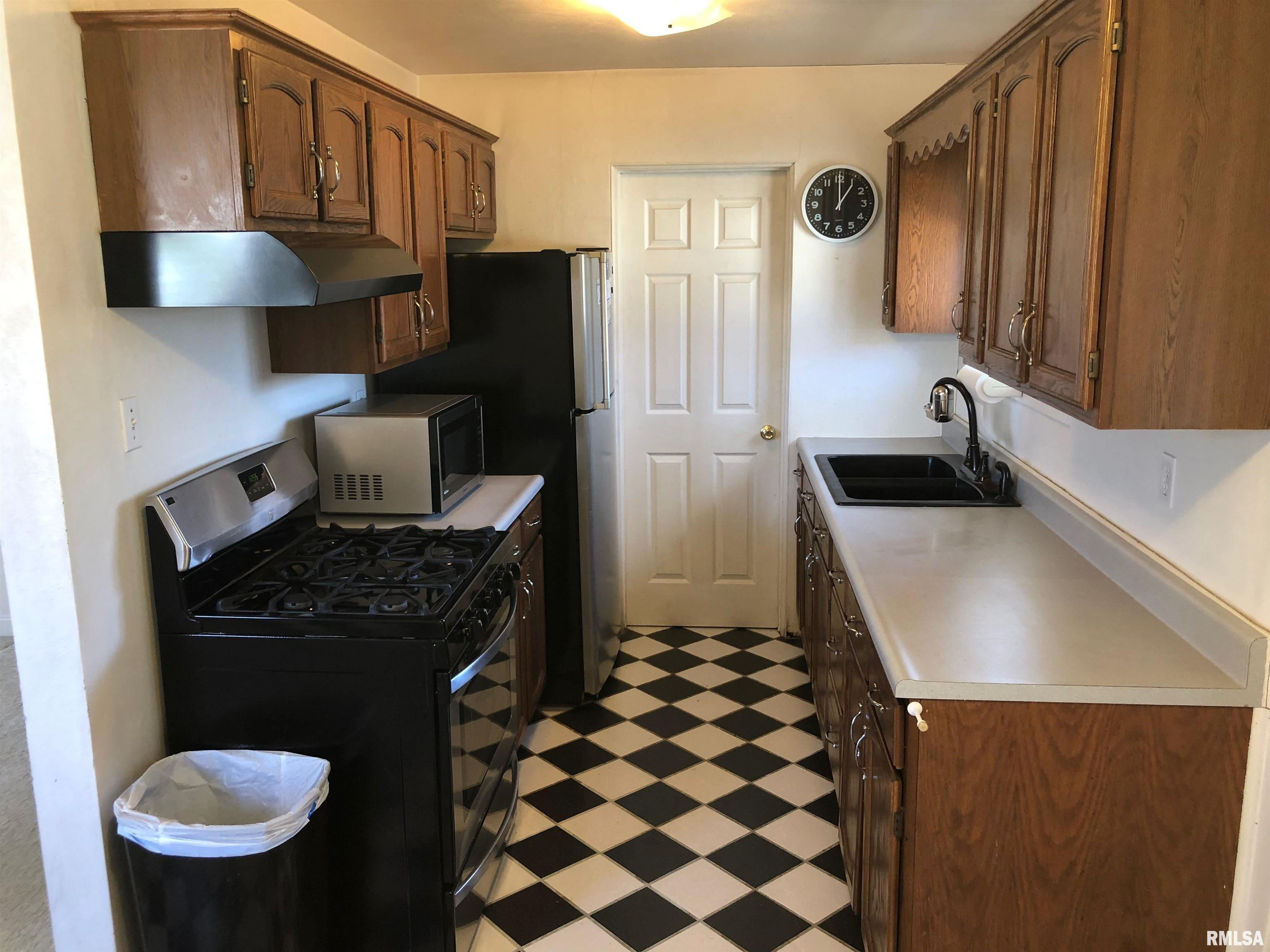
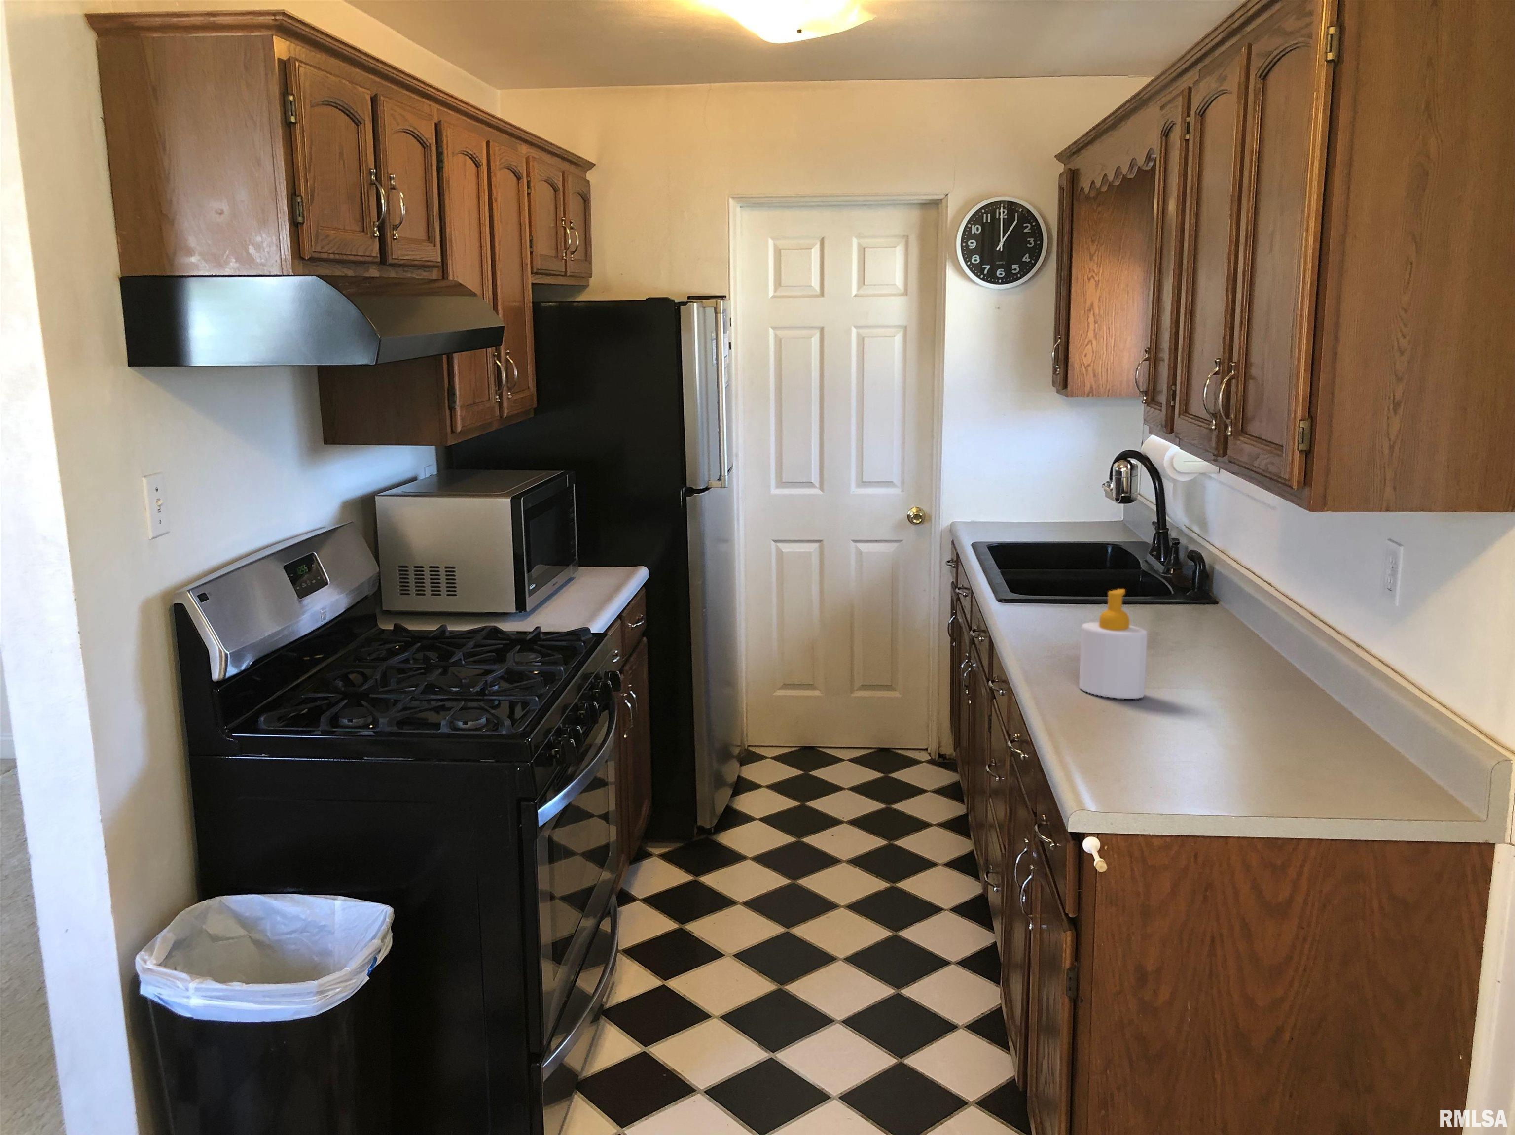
+ soap bottle [1078,589,1148,700]
